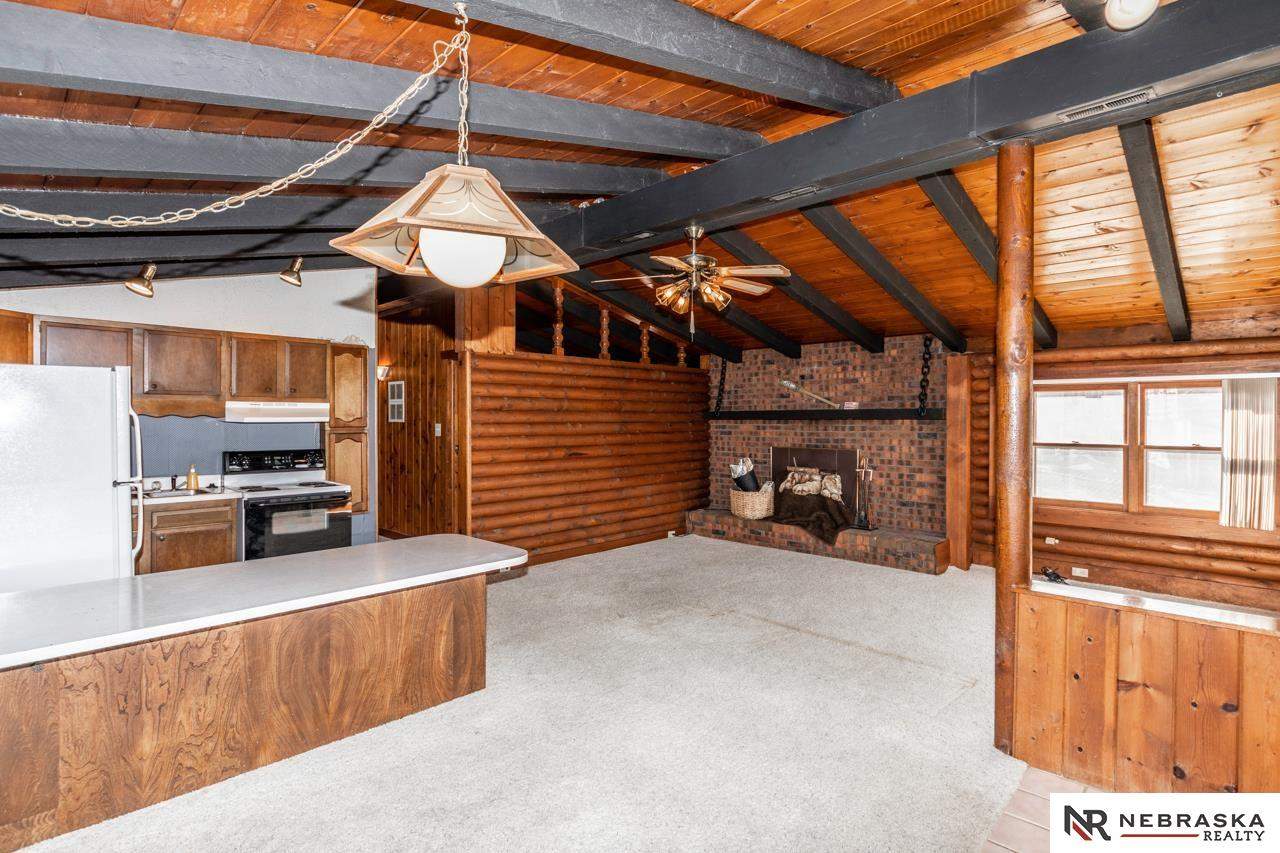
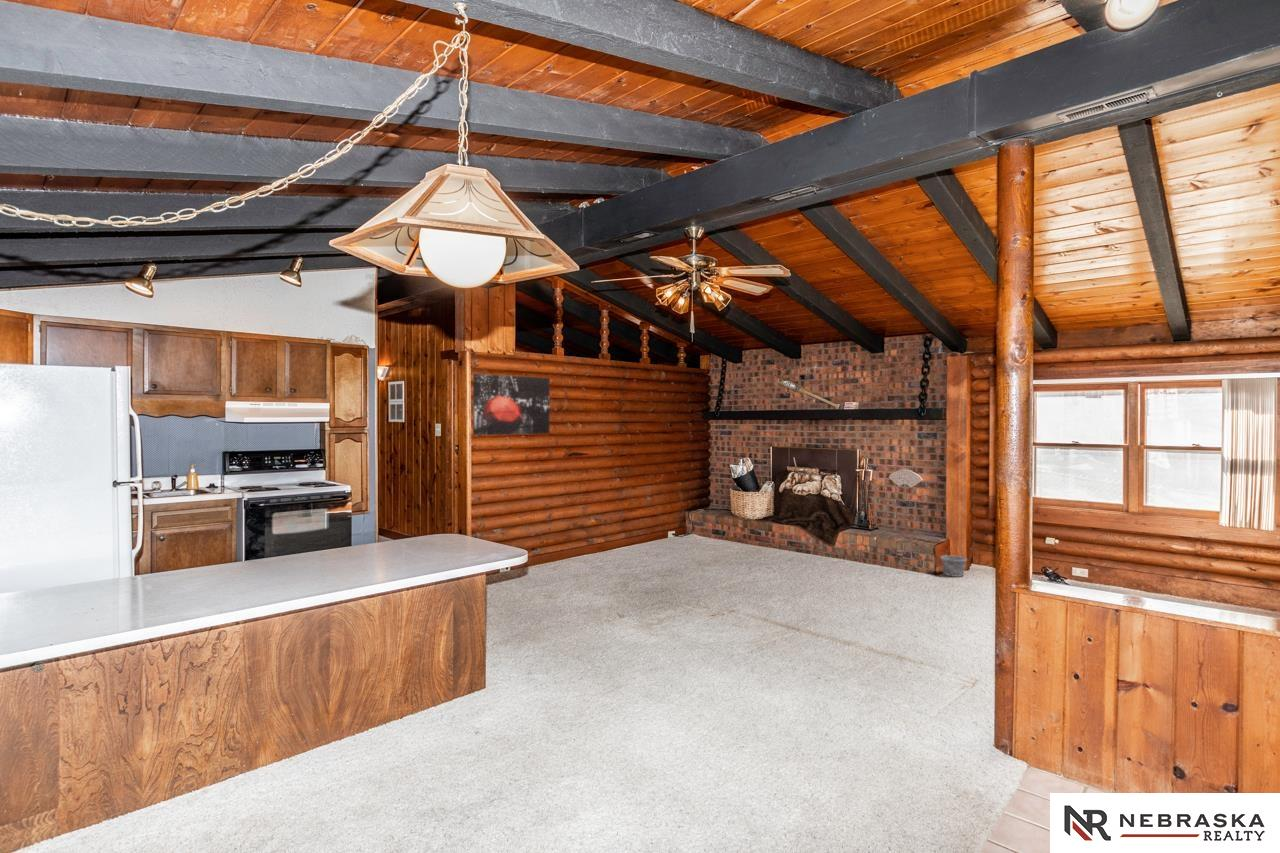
+ wall ornament [888,468,923,488]
+ bucket [939,544,968,578]
+ wall art [472,373,551,436]
